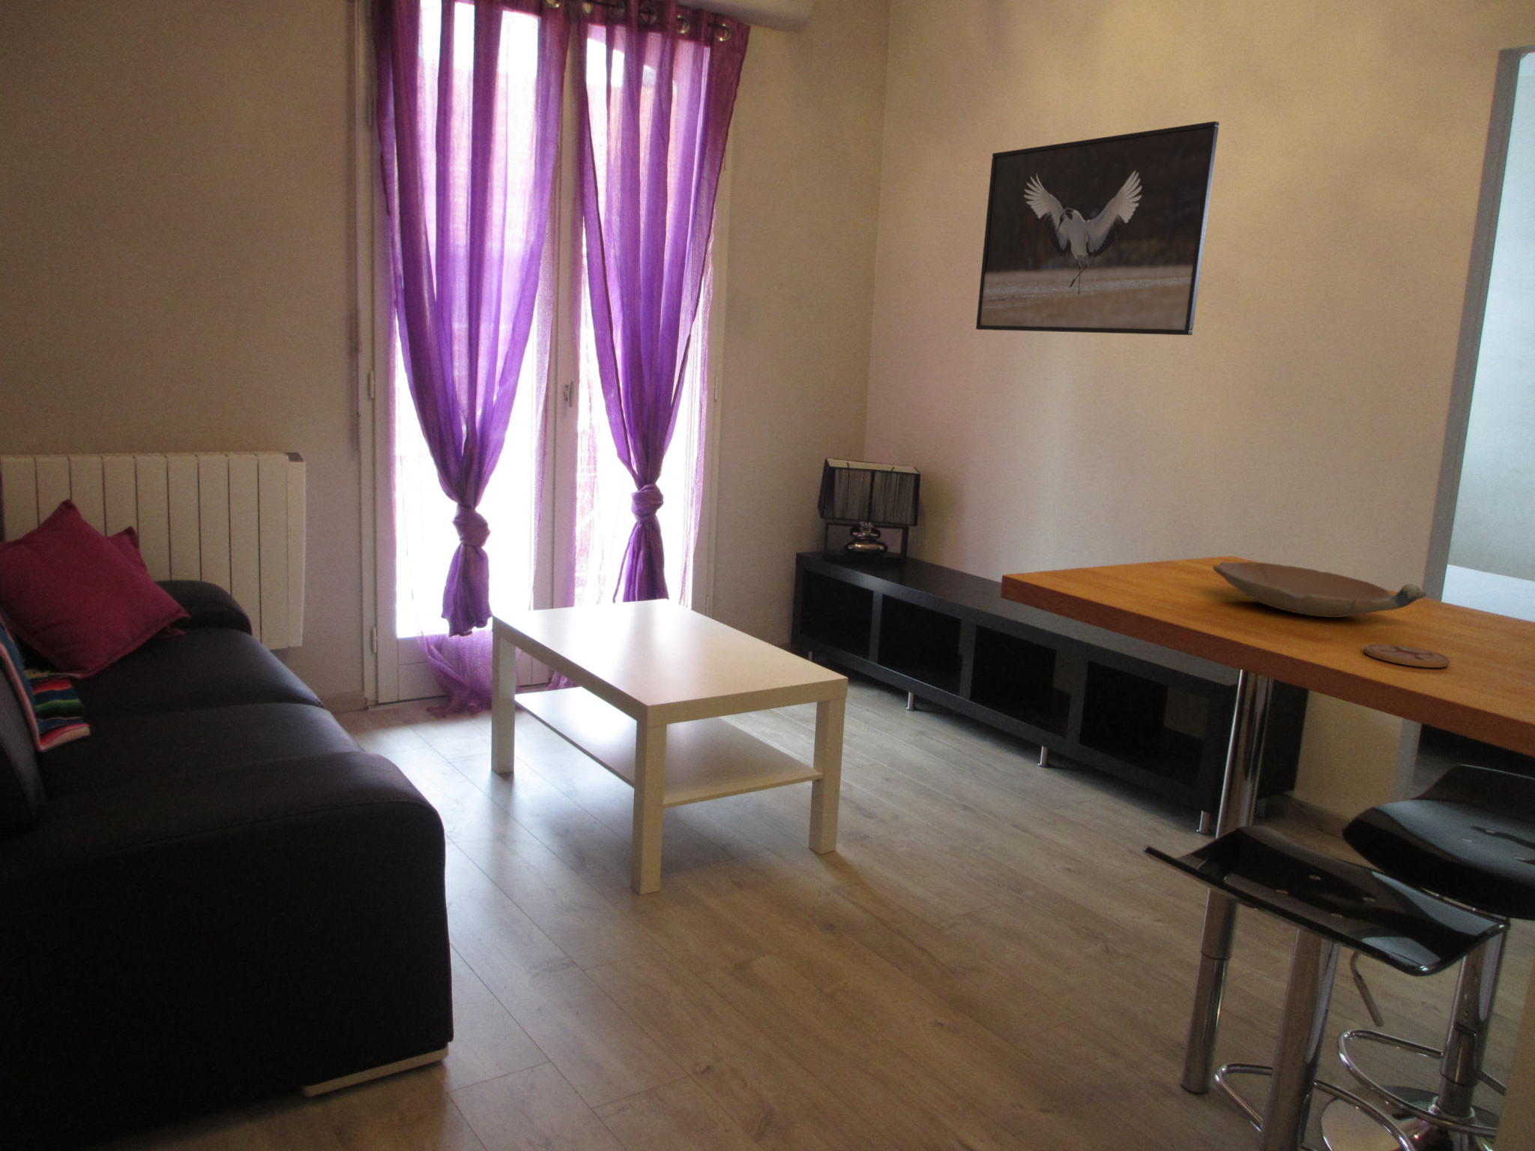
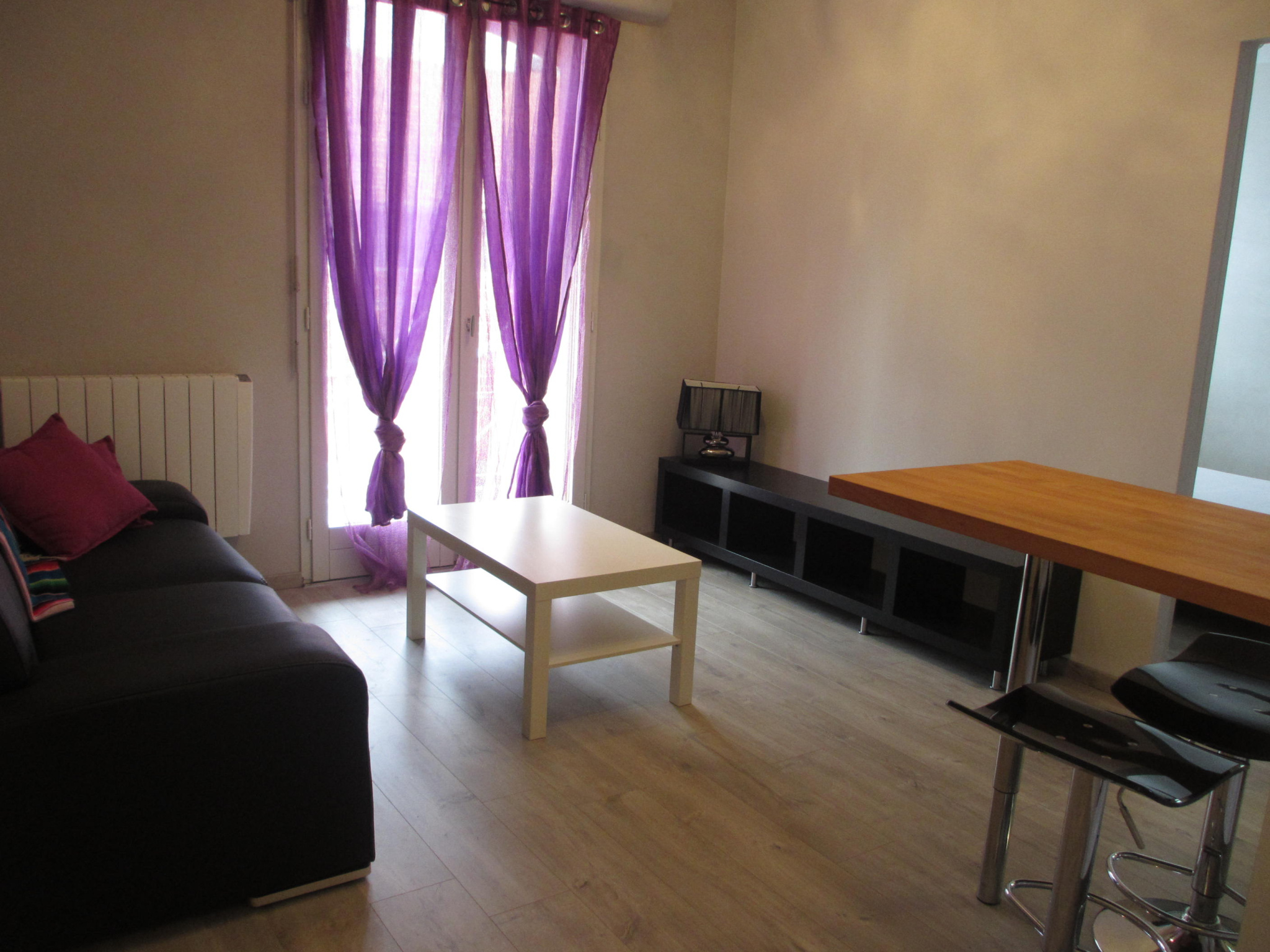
- bowl [1212,561,1427,618]
- coaster [1363,643,1452,669]
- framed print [975,121,1221,336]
